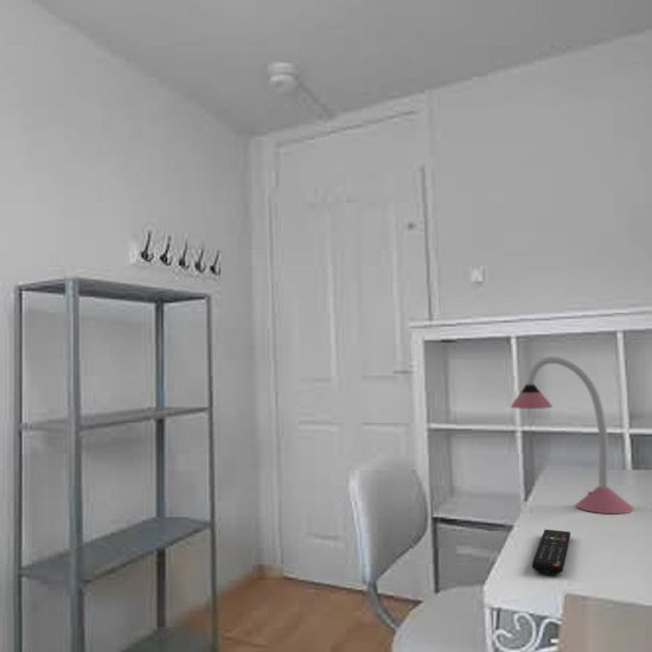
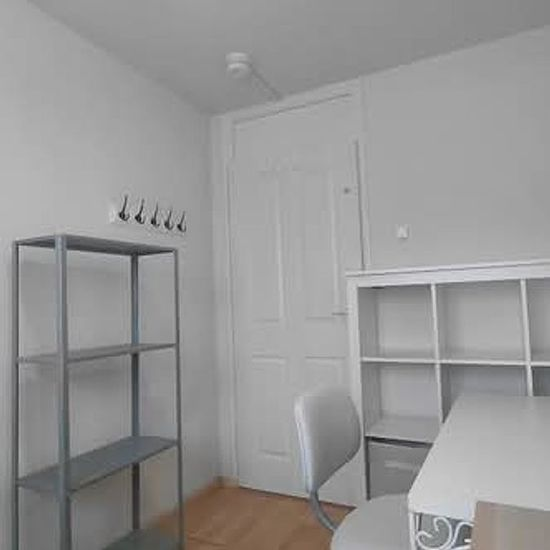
- remote control [531,529,571,576]
- desk lamp [510,354,635,514]
